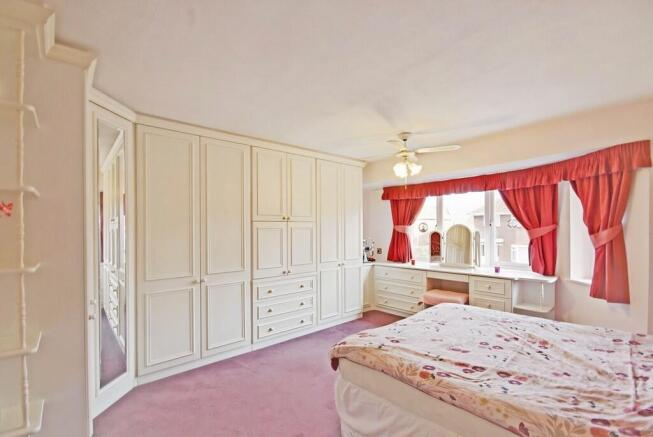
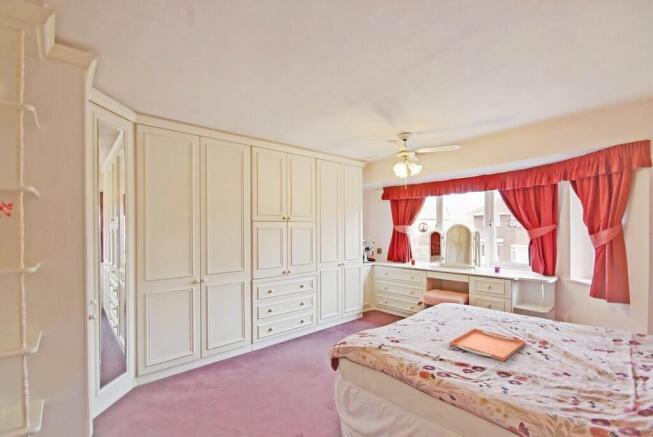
+ serving tray [448,327,526,362]
